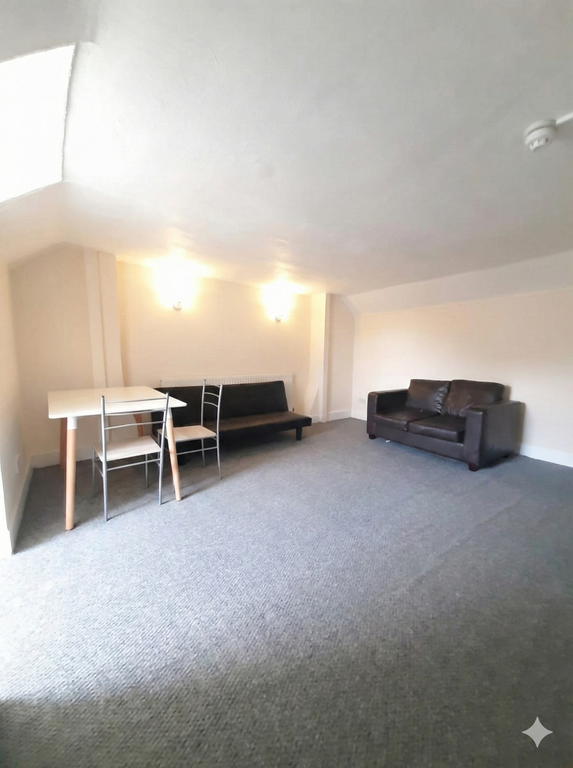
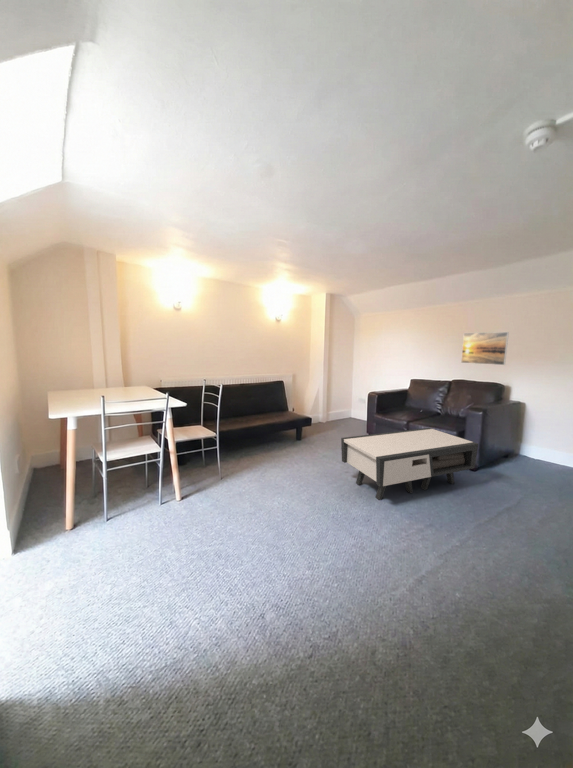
+ coffee table [340,427,479,501]
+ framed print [460,331,510,366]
